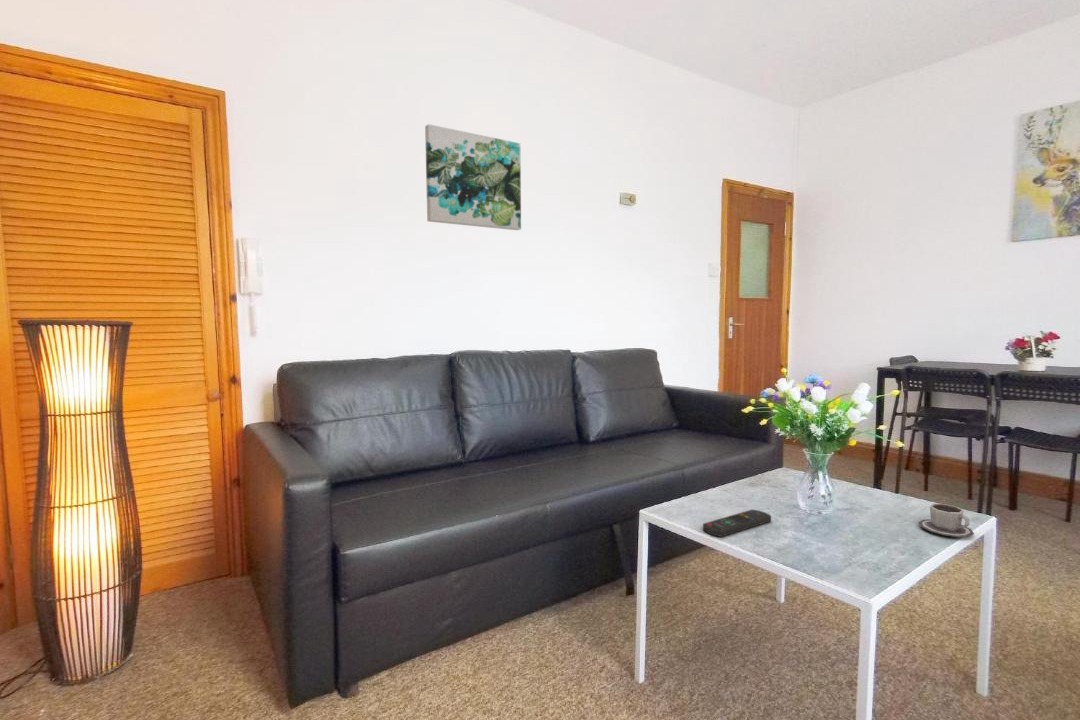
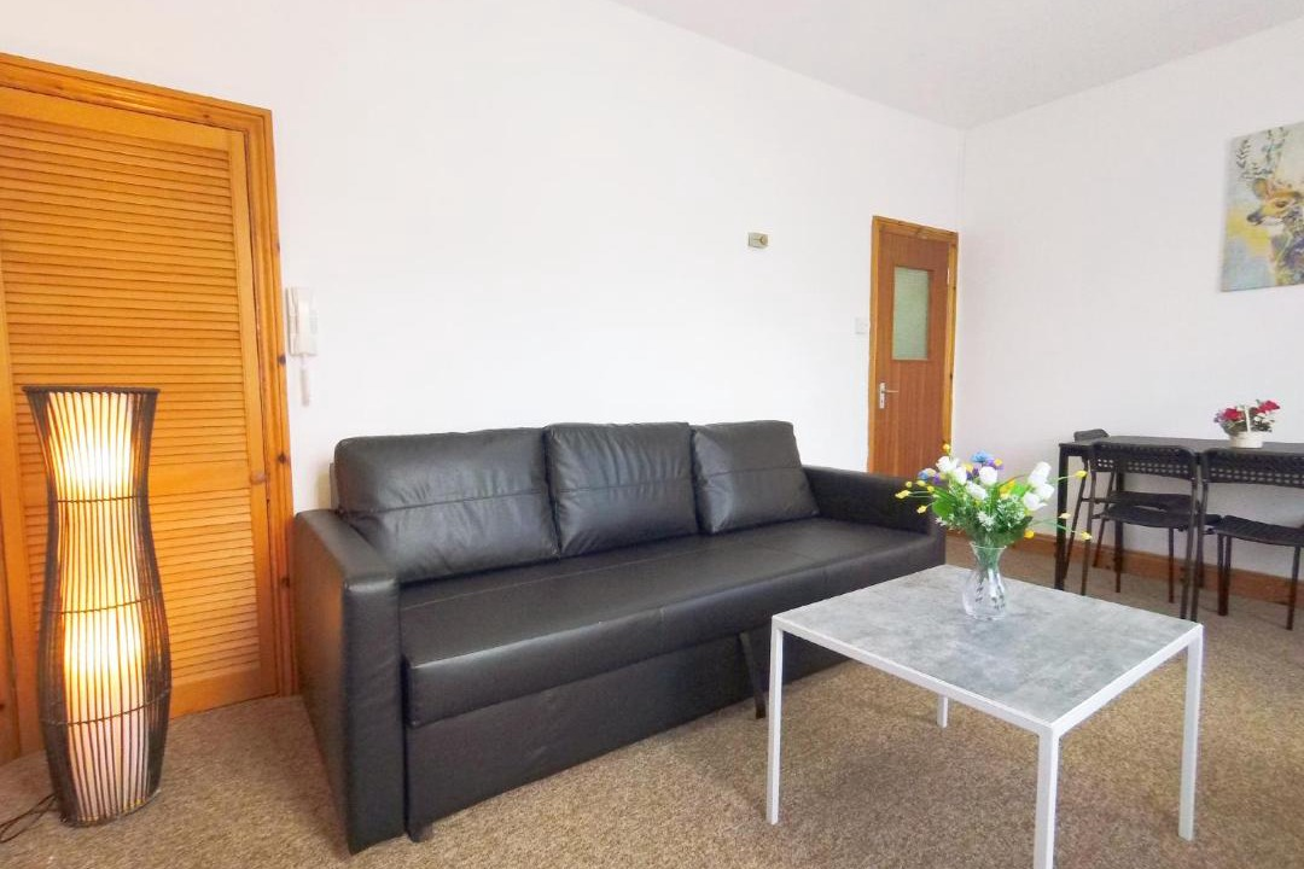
- cup [918,503,975,538]
- wall art [424,123,522,231]
- remote control [702,509,772,538]
